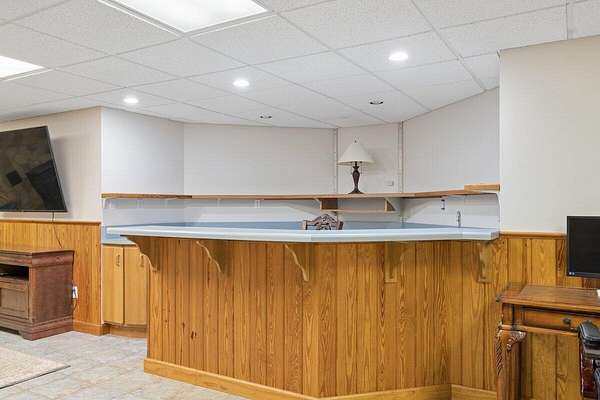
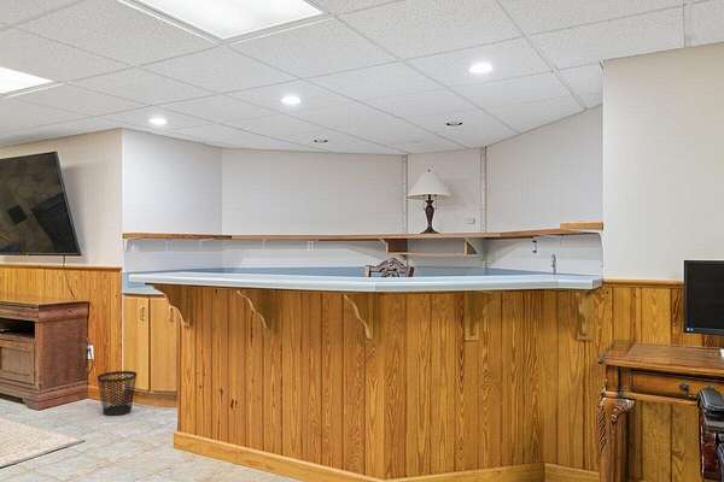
+ wastebasket [97,370,138,417]
